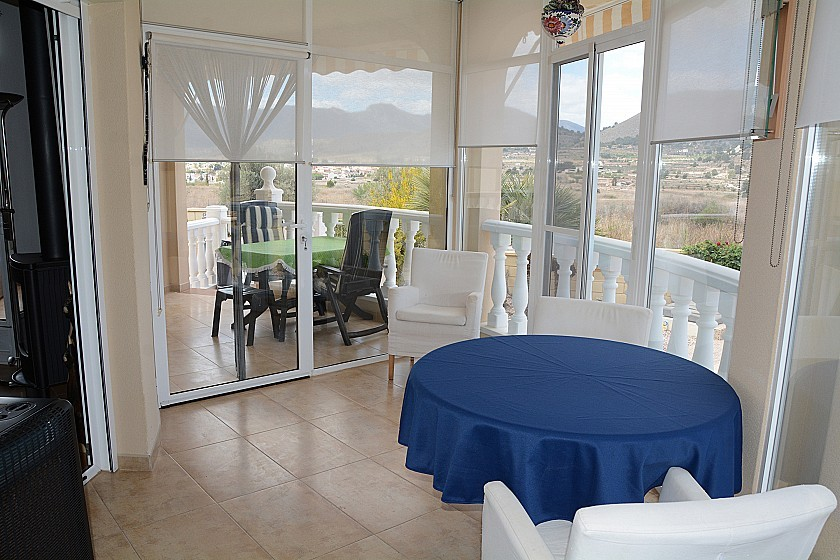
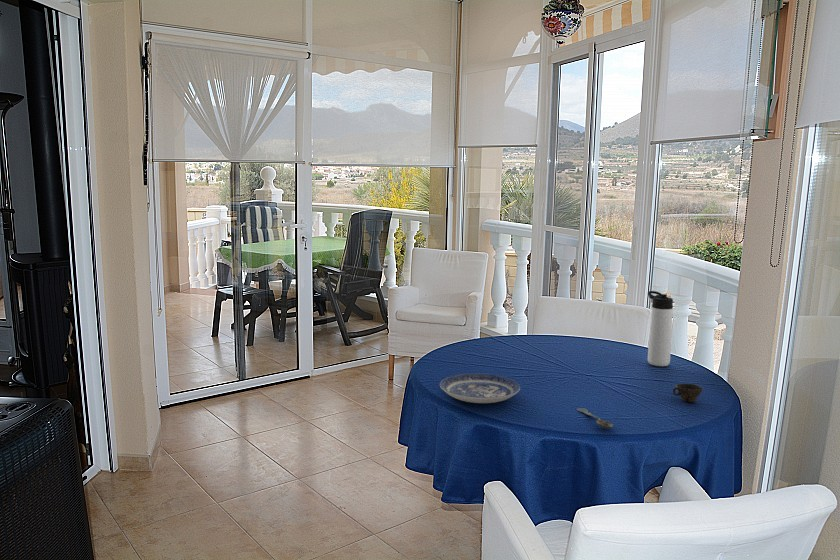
+ plate [439,373,521,404]
+ cup [672,382,704,403]
+ thermos bottle [647,290,674,367]
+ spoon [576,407,614,429]
